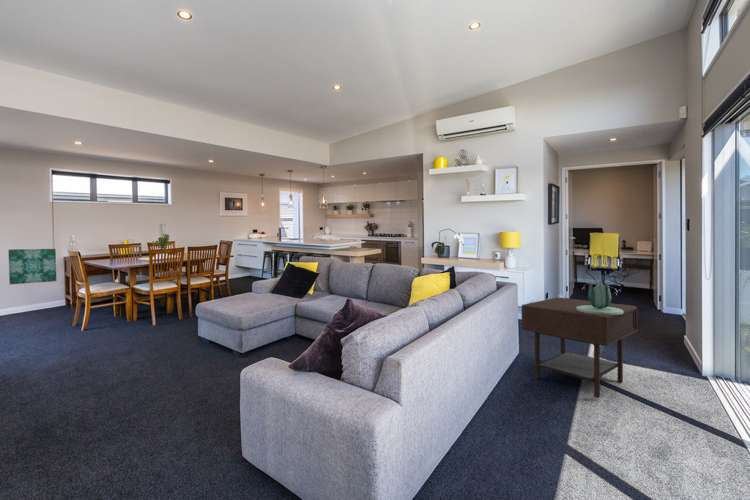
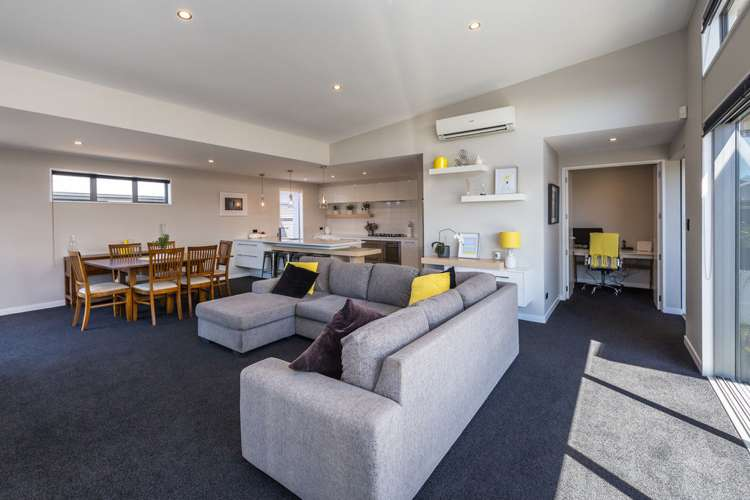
- wall art [7,248,57,285]
- side table [520,296,638,399]
- succulent plant [576,278,623,315]
